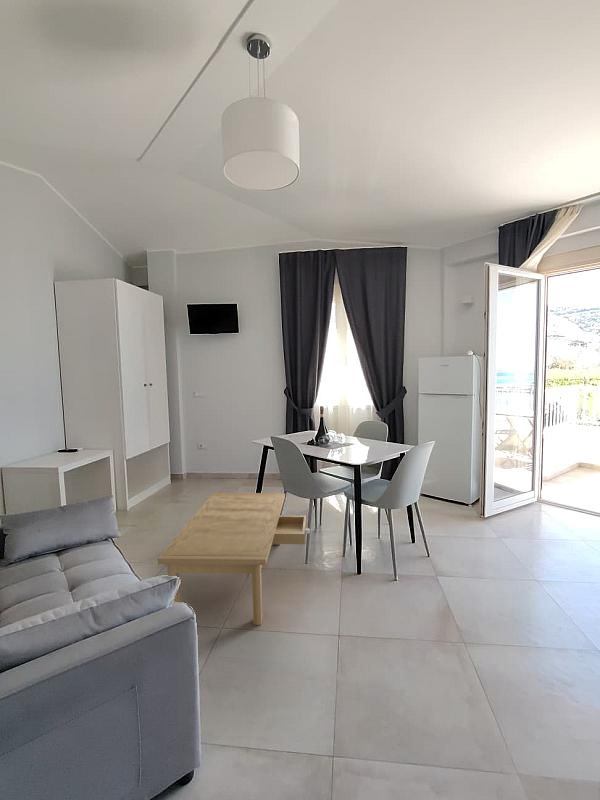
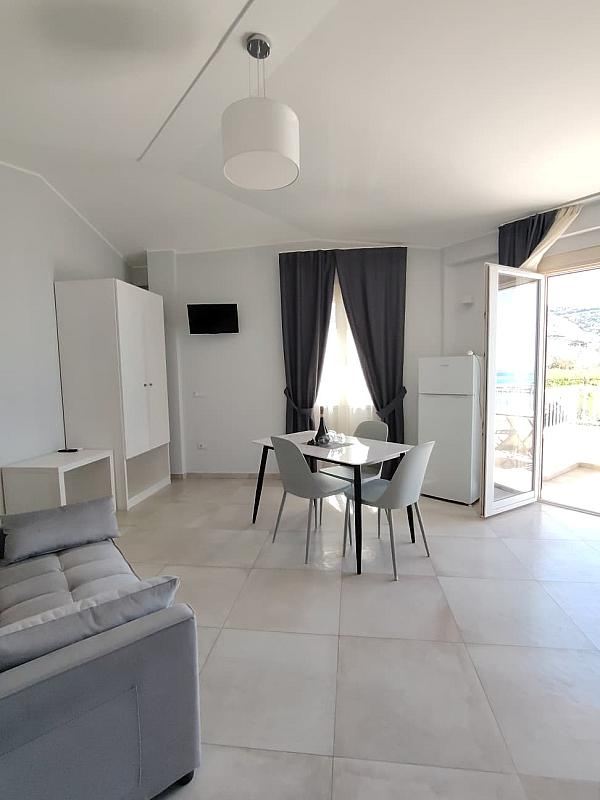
- coffee table [157,492,310,626]
